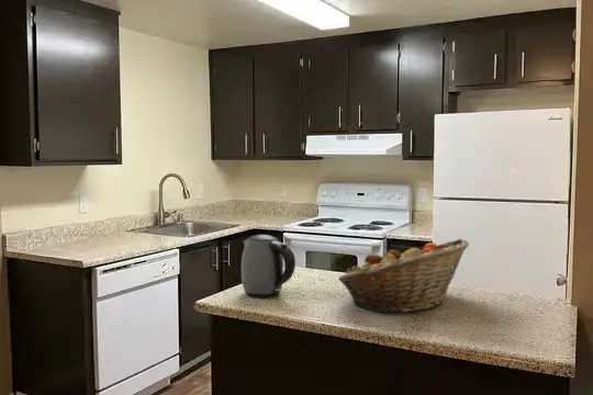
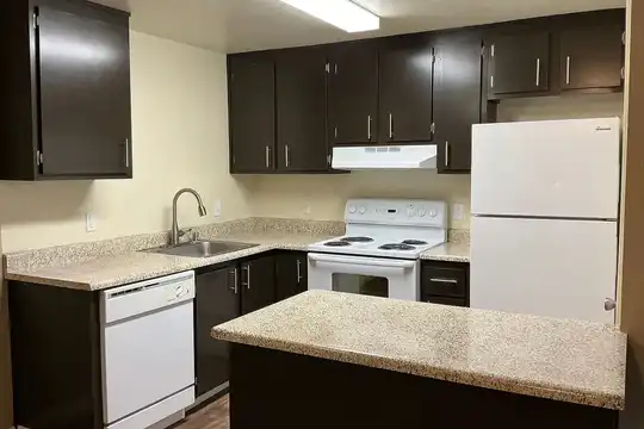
- fruit basket [337,238,470,314]
- kettle [240,234,296,298]
